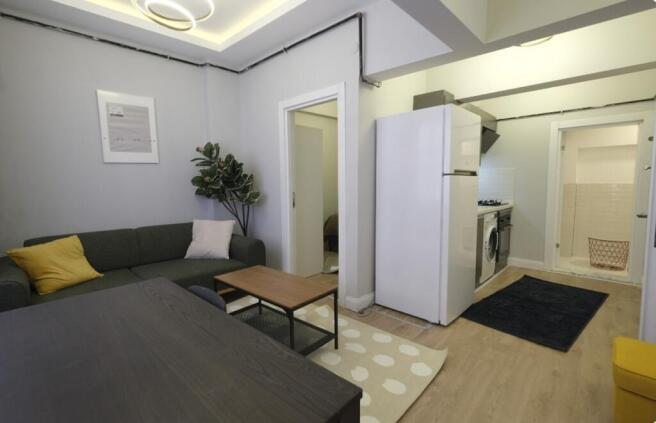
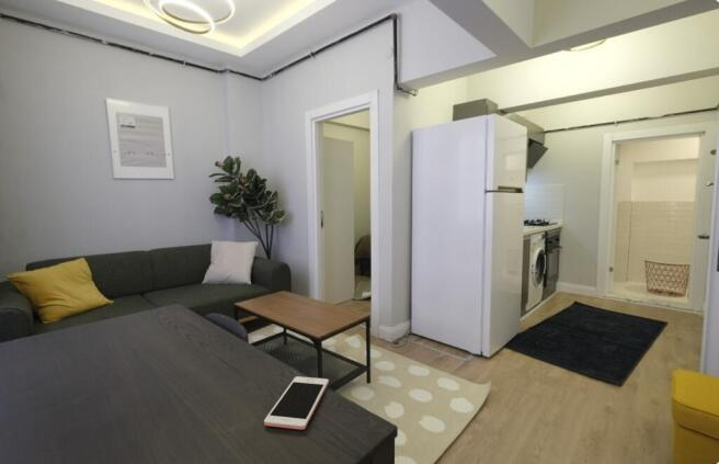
+ cell phone [263,375,330,430]
